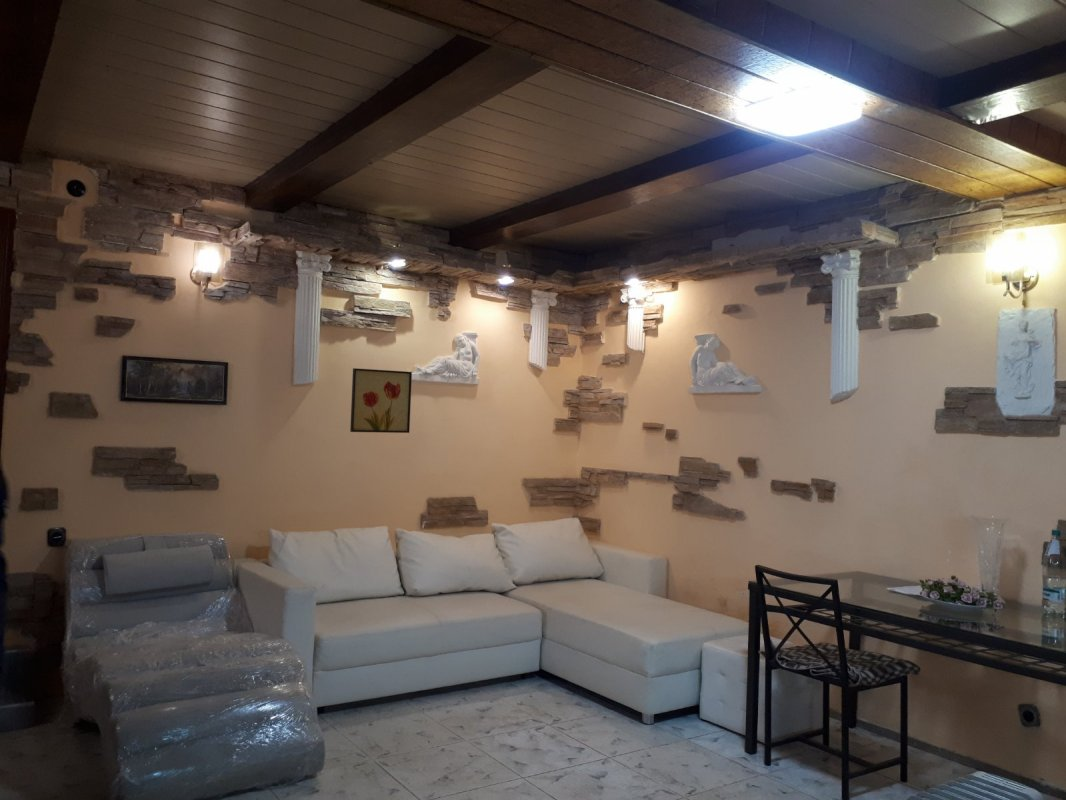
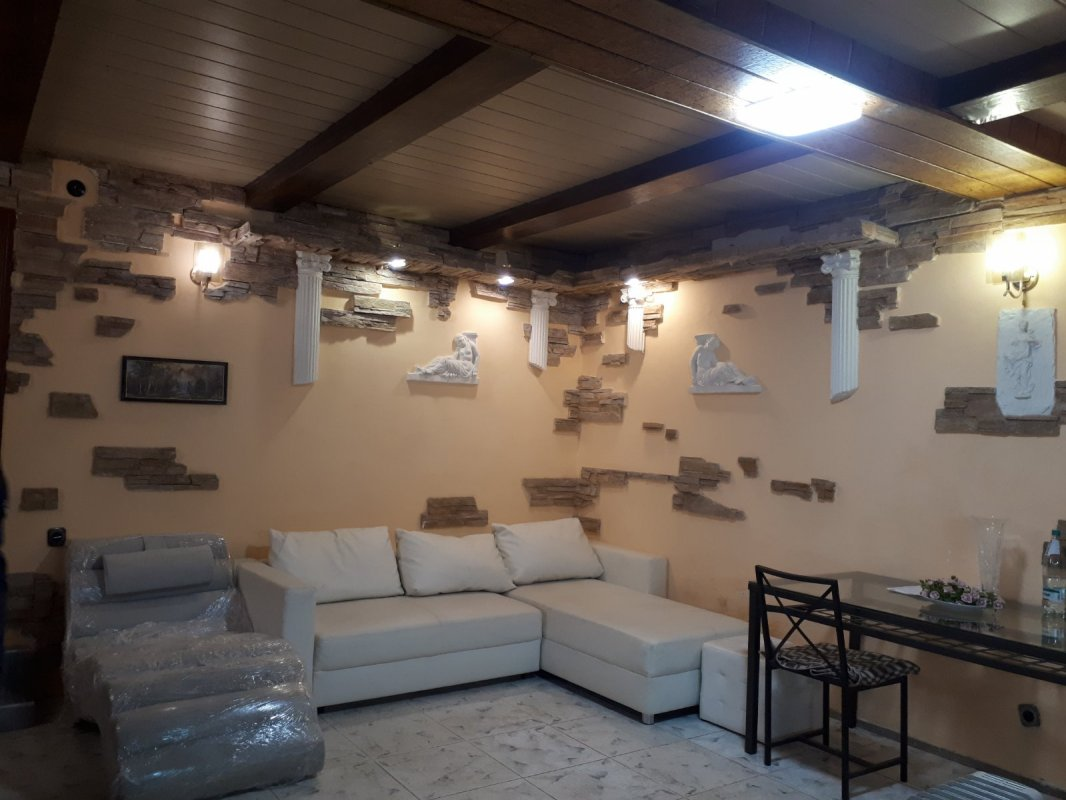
- wall art [349,367,413,434]
